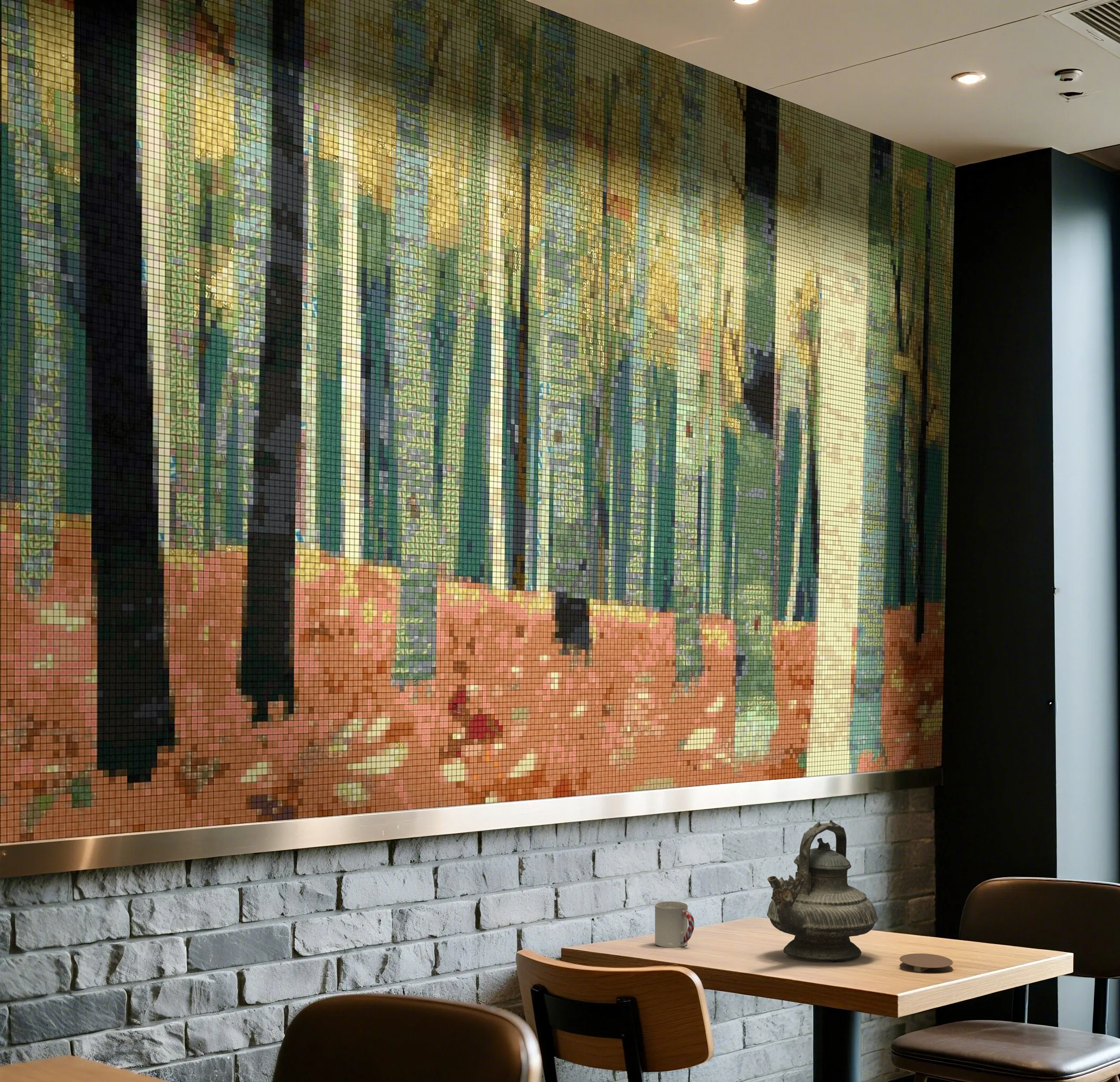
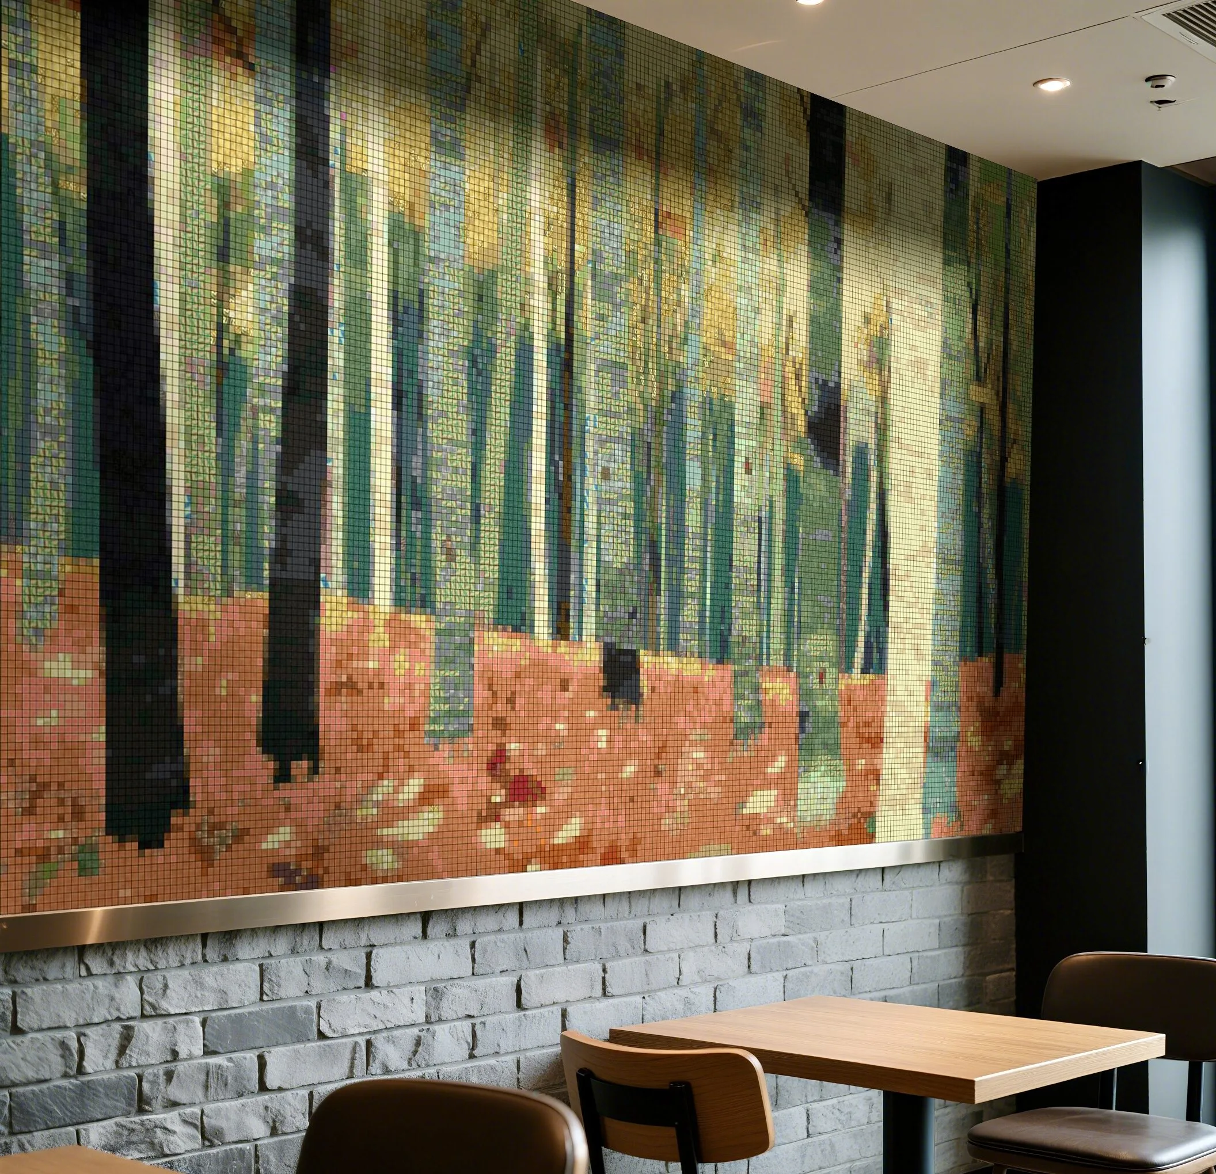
- teapot [766,819,879,963]
- cup [654,901,695,948]
- coaster [899,953,953,973]
